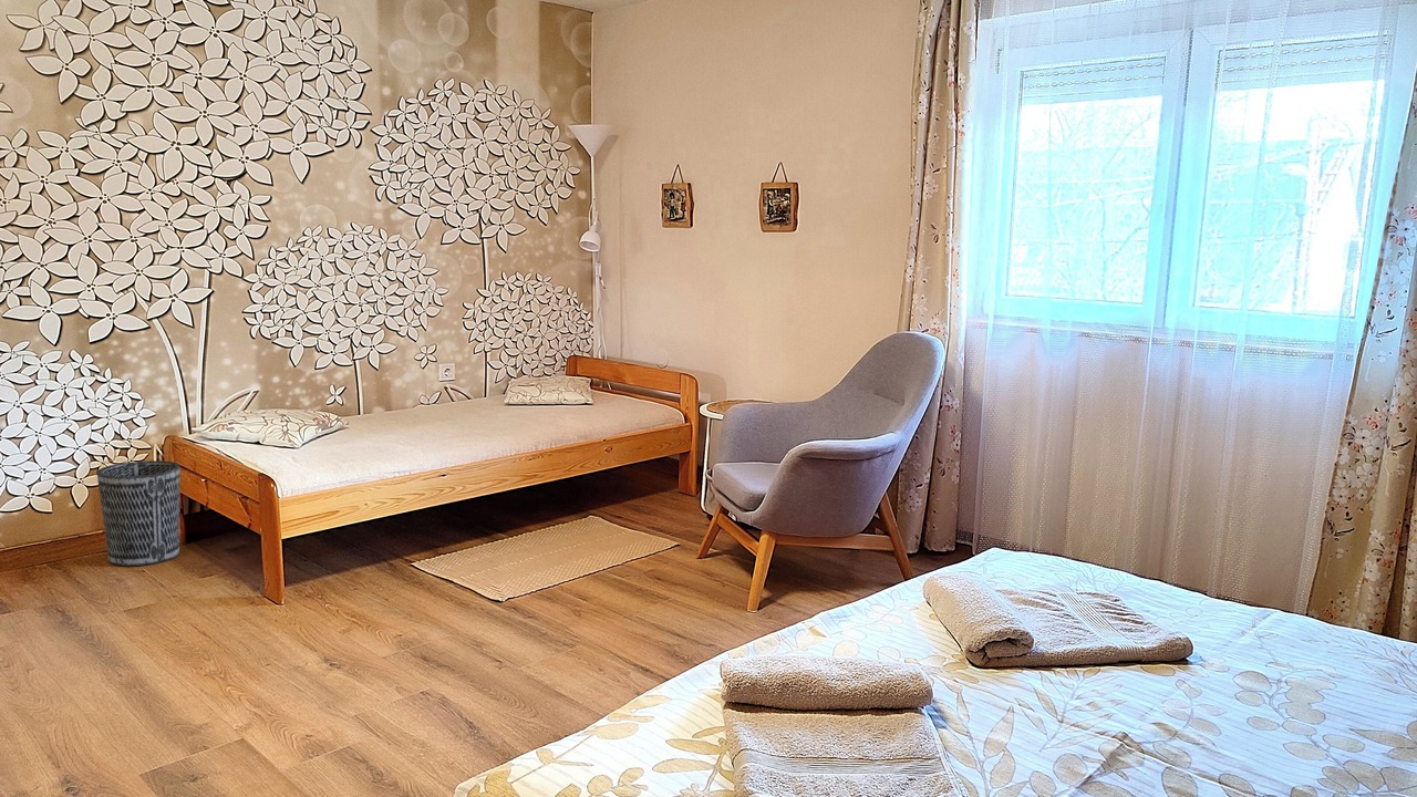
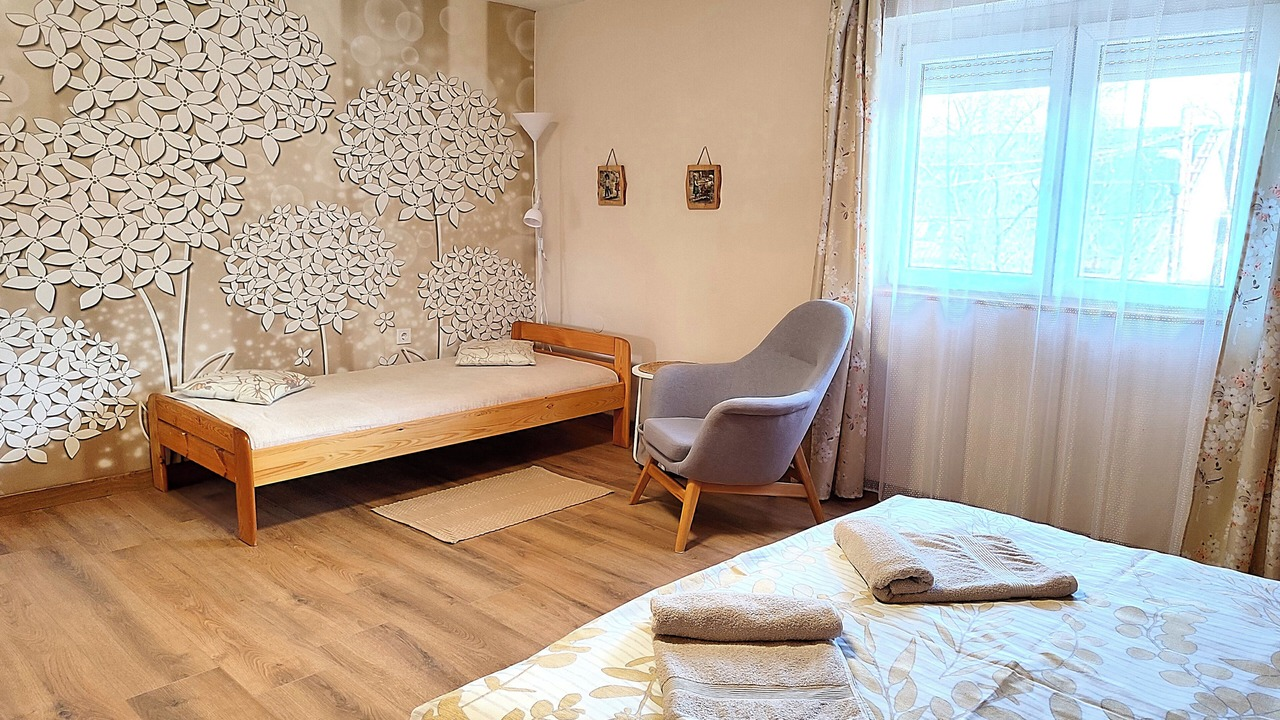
- wastebasket [95,459,182,567]
